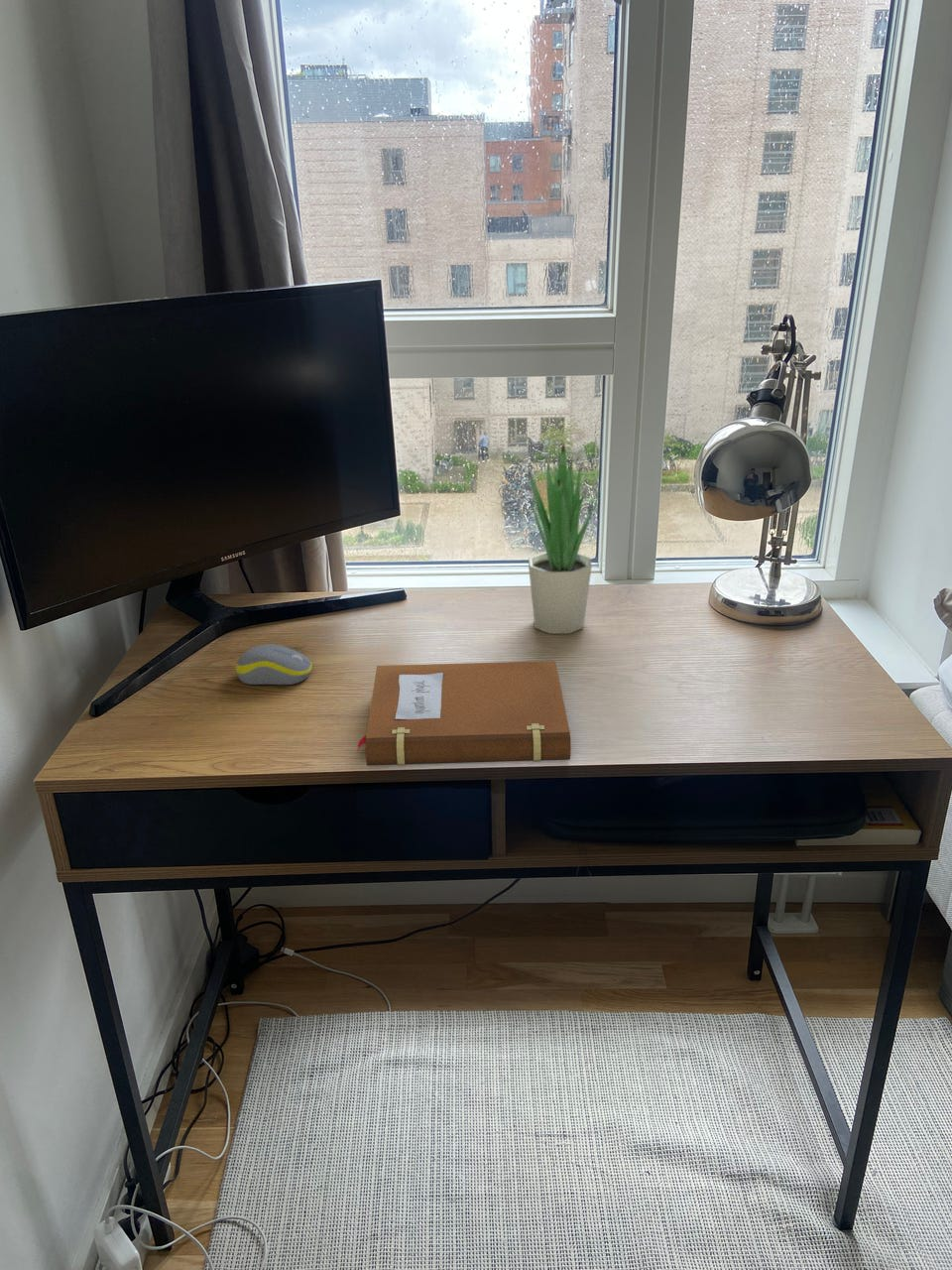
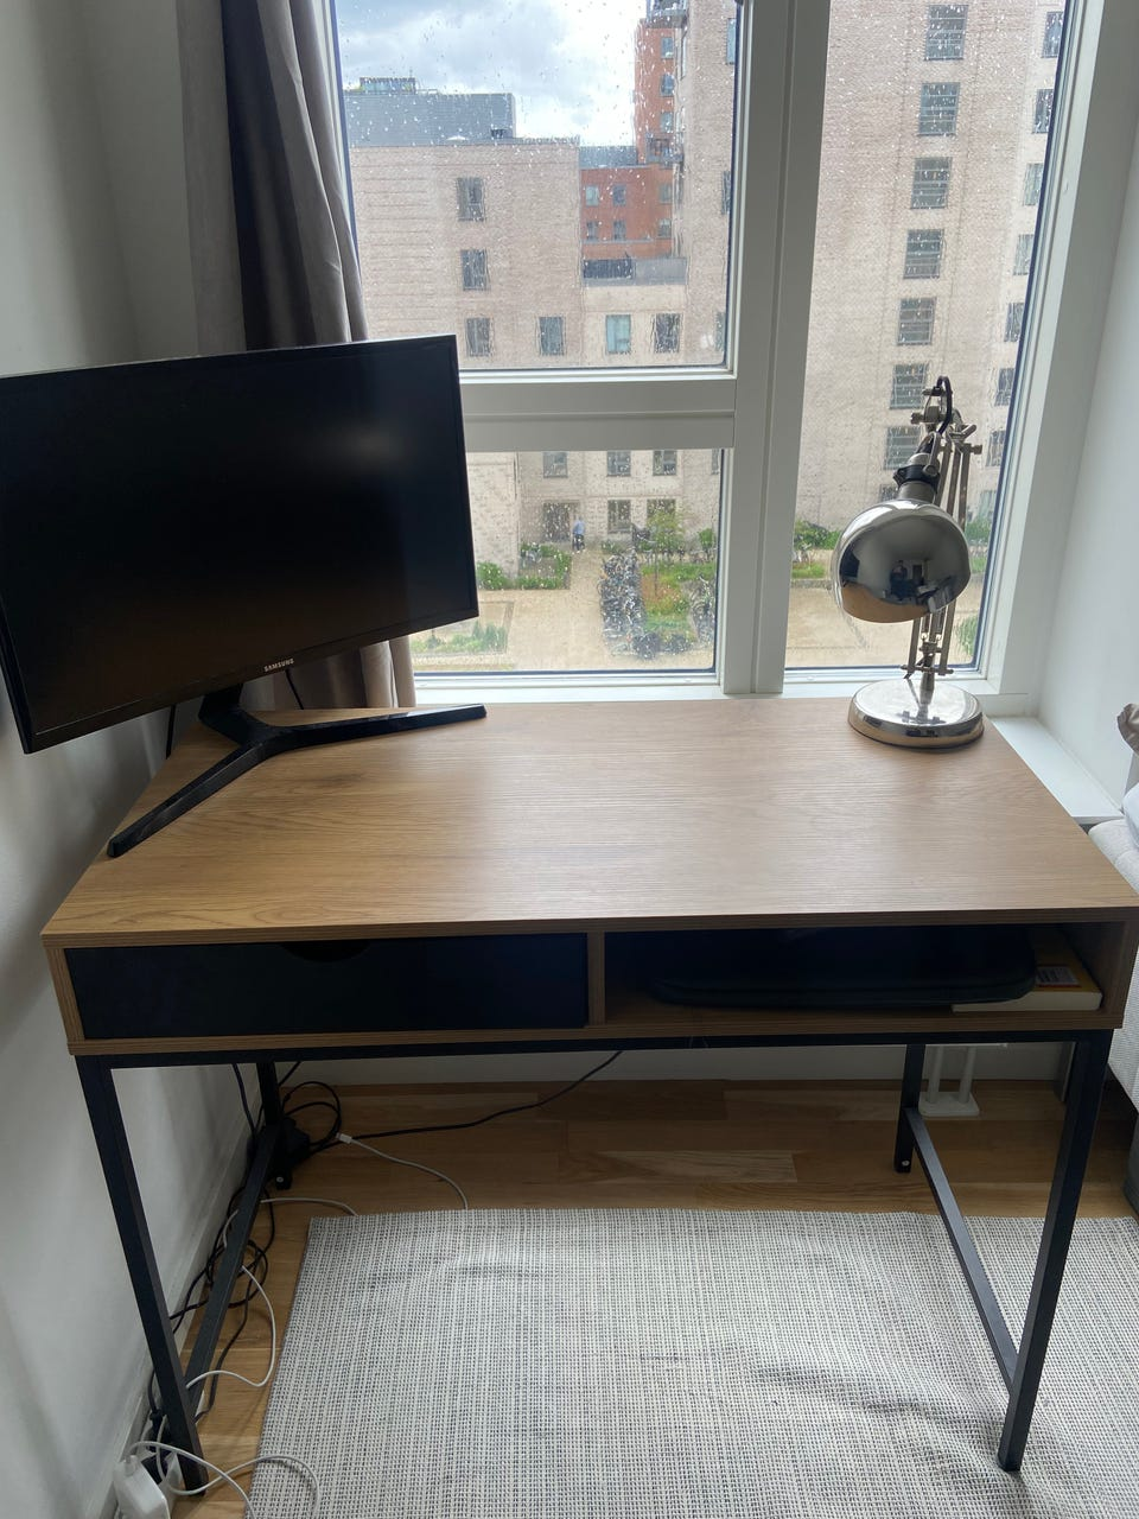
- potted plant [527,442,599,635]
- notebook [355,660,572,767]
- computer mouse [235,643,313,686]
